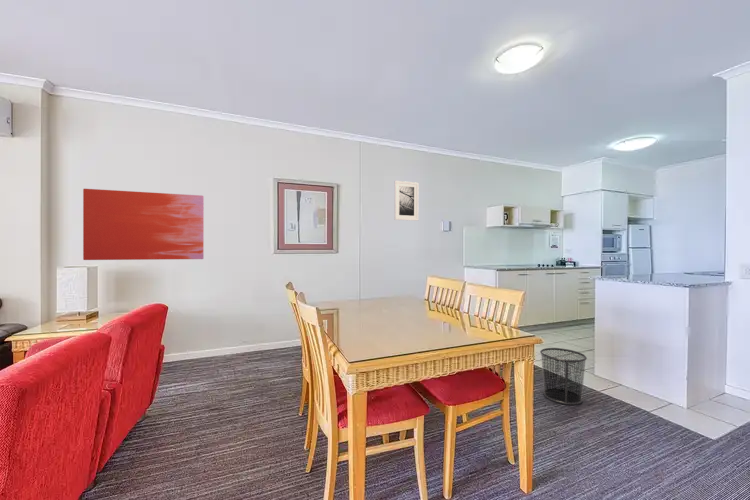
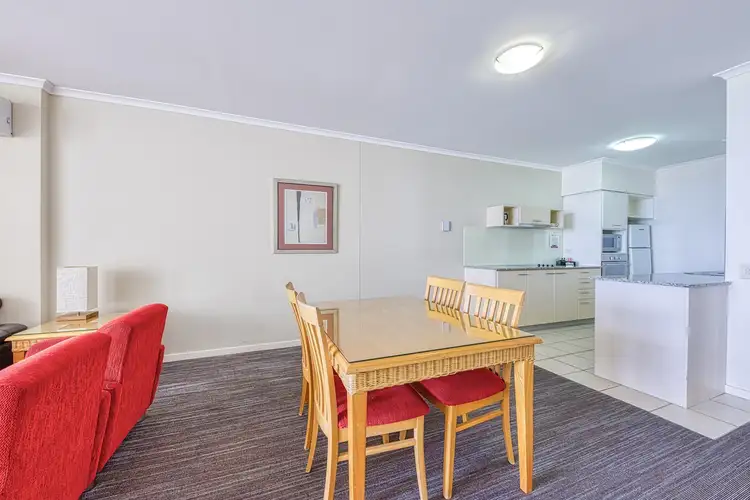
- waste bin [539,347,588,406]
- wall art [82,188,205,261]
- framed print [393,180,419,222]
